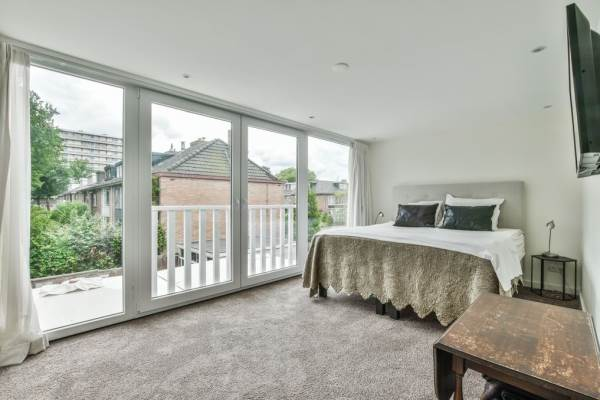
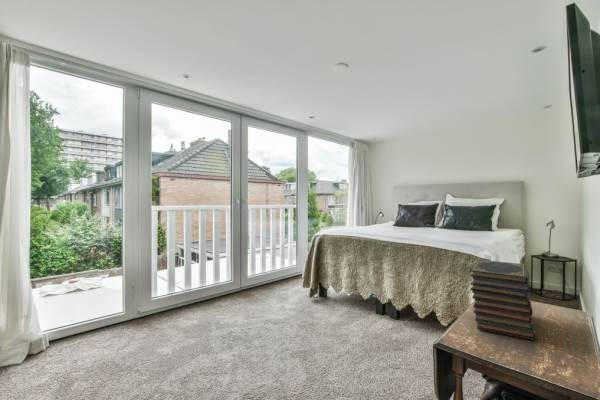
+ book stack [470,259,537,341]
